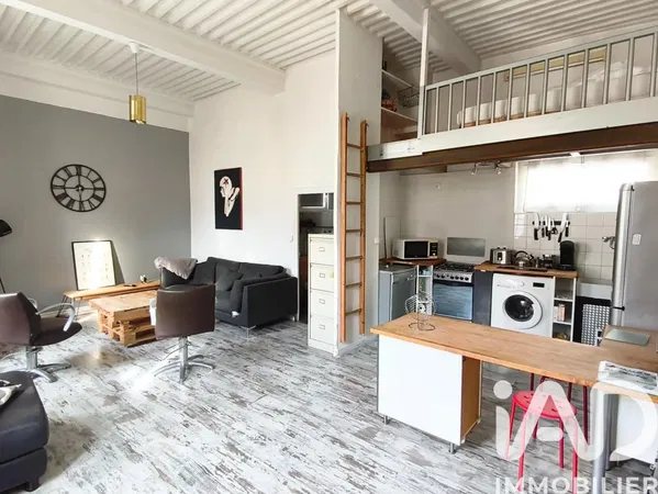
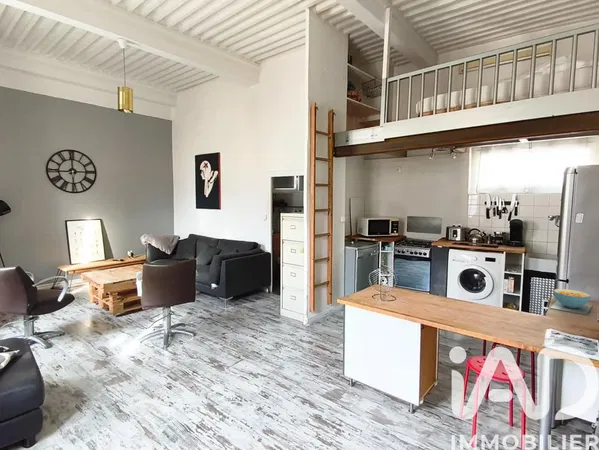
+ cereal bowl [552,288,591,309]
